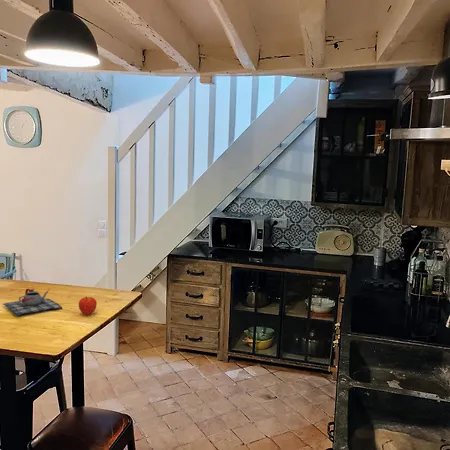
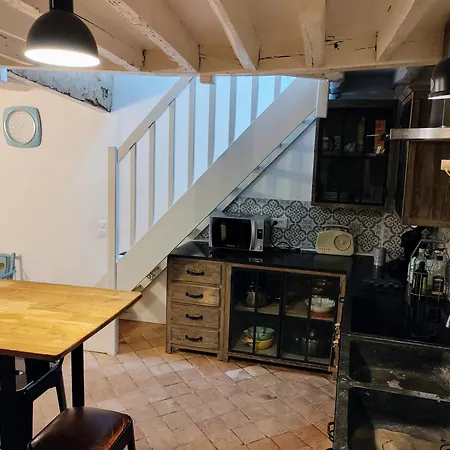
- fruit [78,296,98,316]
- teapot [1,287,63,317]
